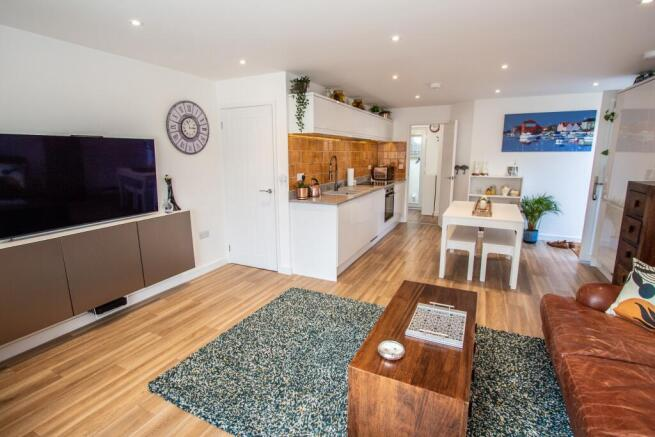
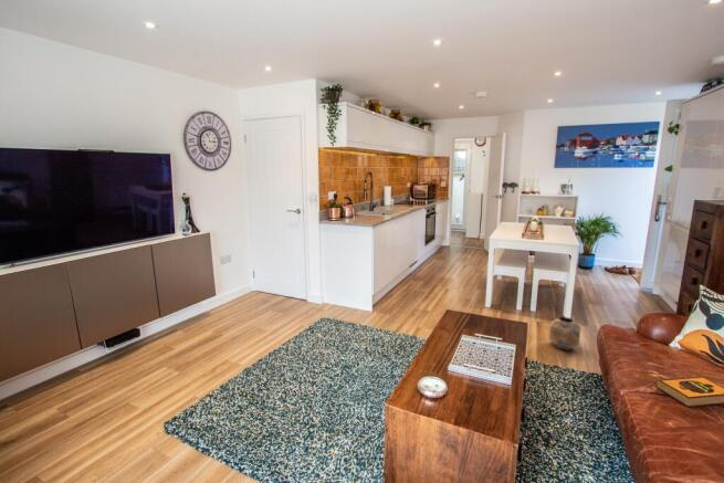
+ hardback book [654,375,724,408]
+ planter [548,315,583,351]
